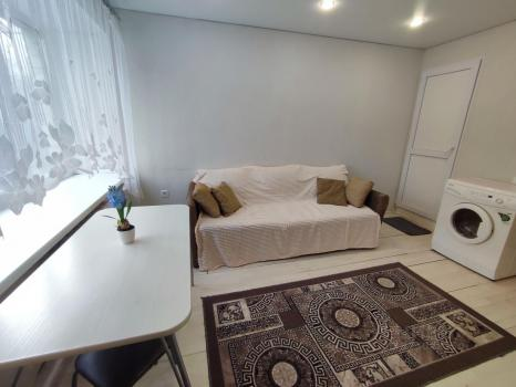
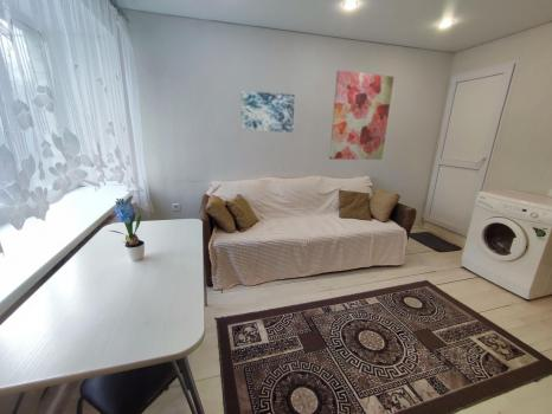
+ wall art [328,70,396,161]
+ wall art [239,90,296,134]
